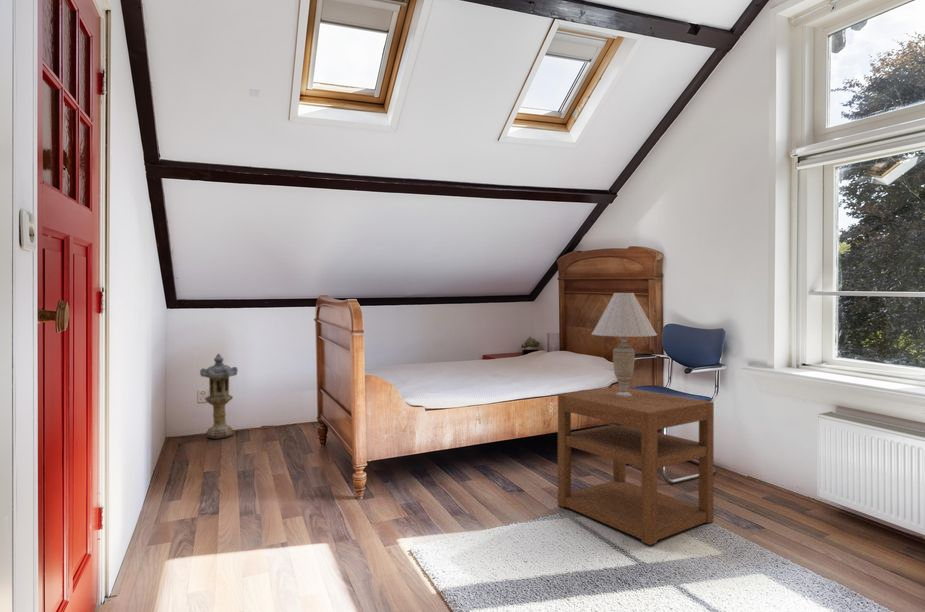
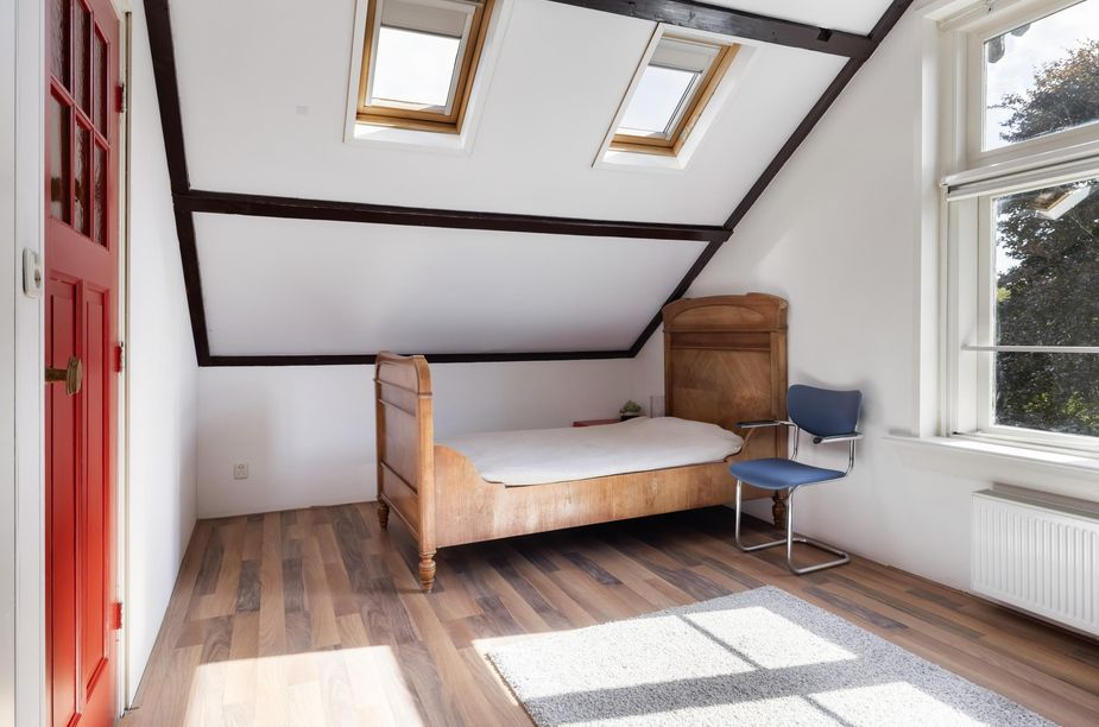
- table lamp [591,292,658,397]
- lantern [199,353,239,440]
- nightstand [557,386,715,546]
